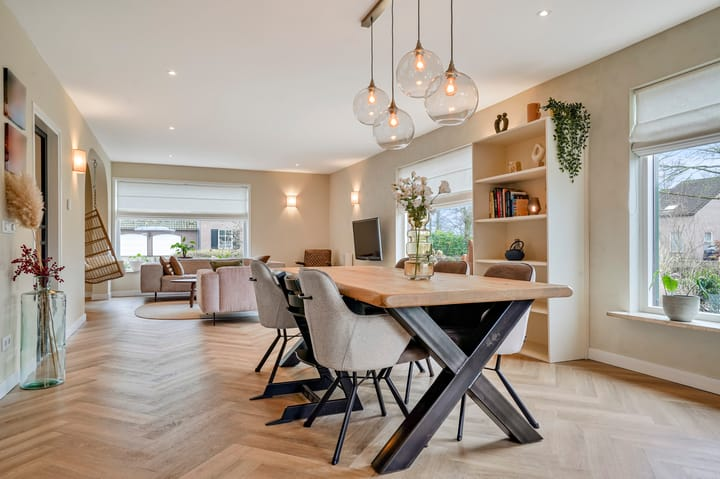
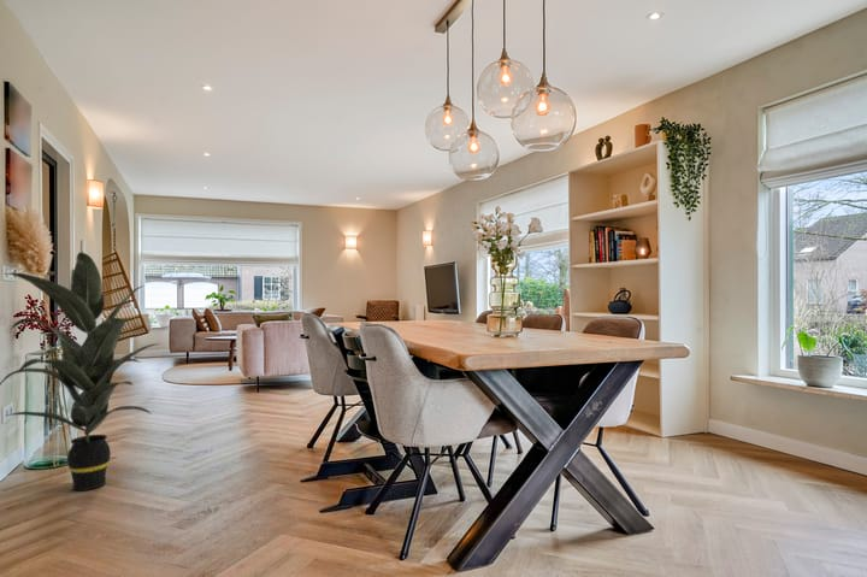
+ indoor plant [0,251,161,491]
